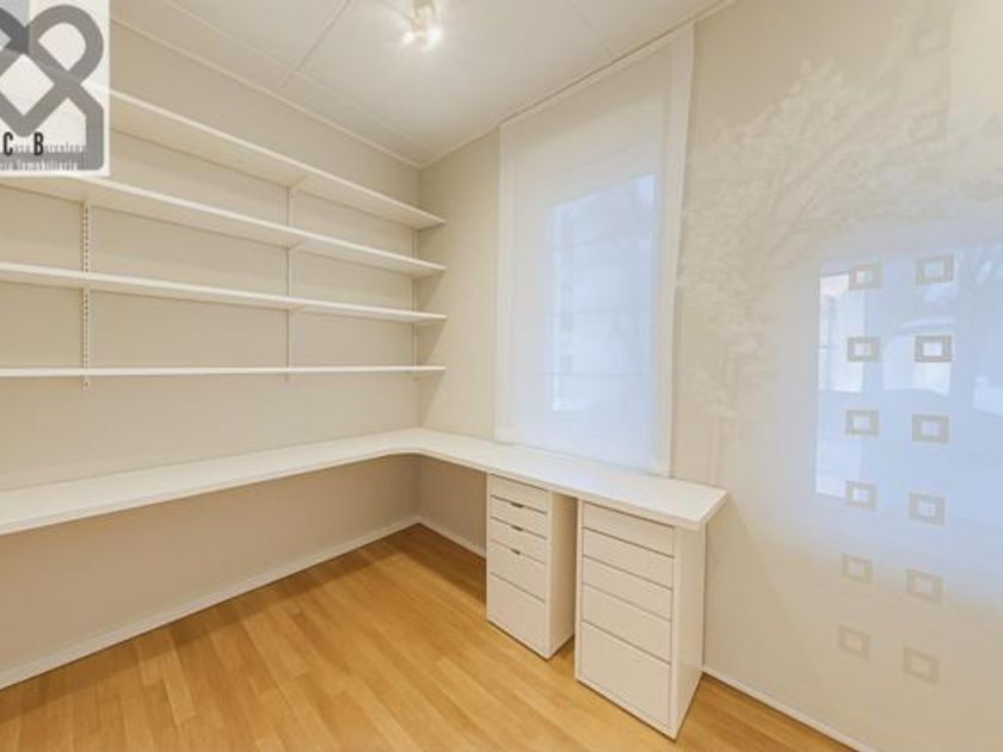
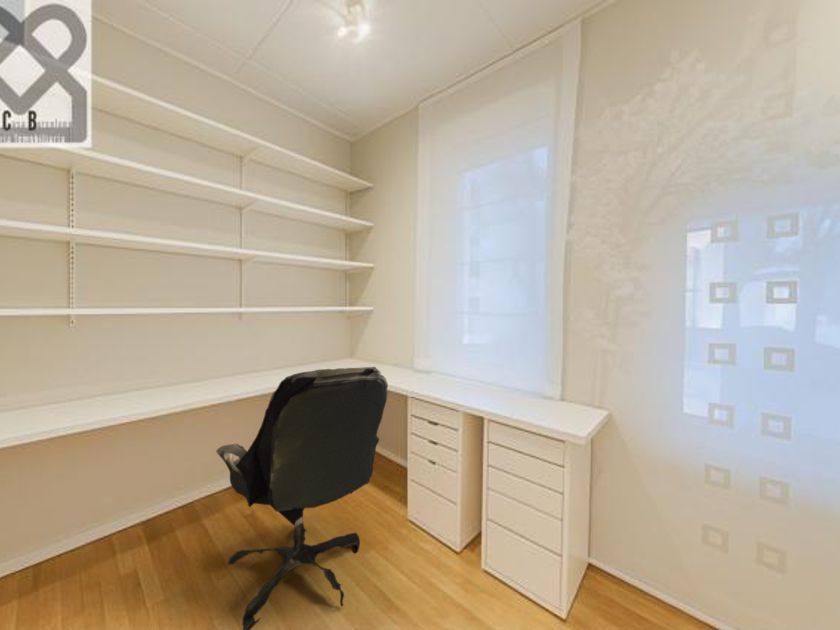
+ office chair [215,366,389,630]
